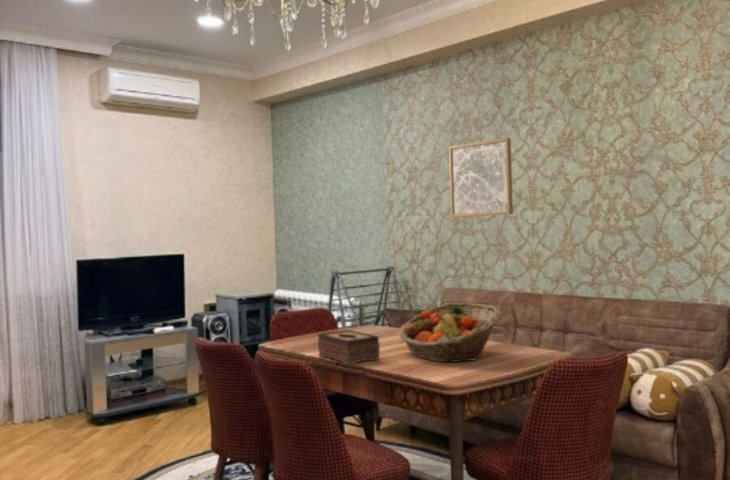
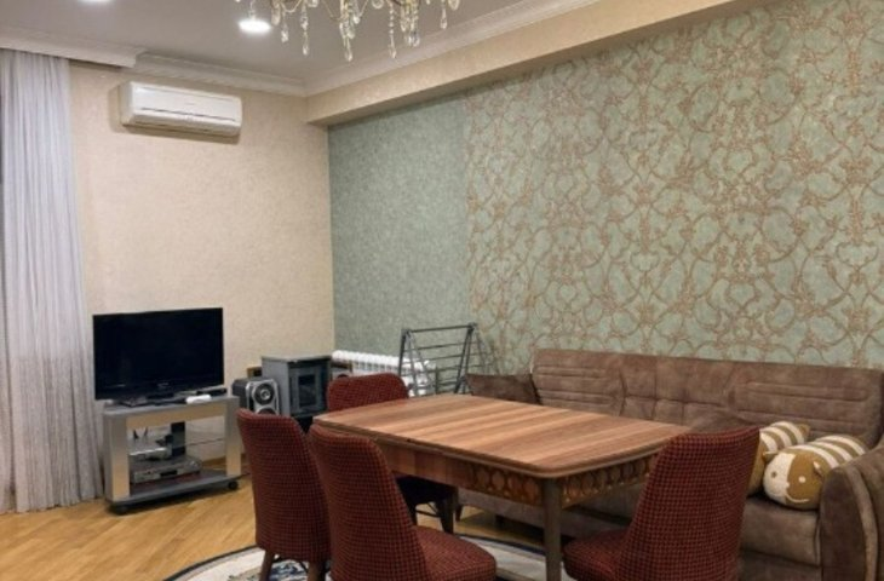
- fruit basket [398,302,501,363]
- tissue box [317,329,381,366]
- wall art [448,137,514,218]
